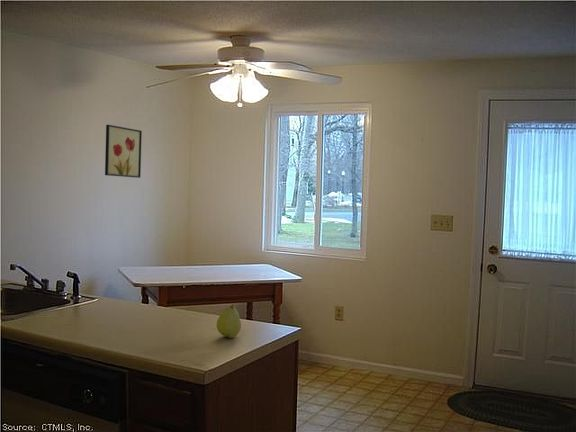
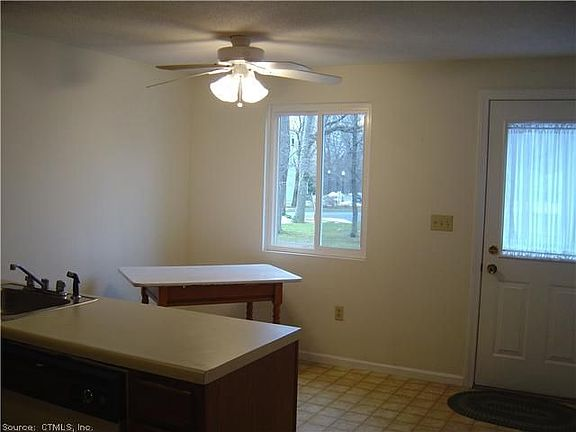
- fruit [216,303,242,339]
- wall art [104,124,143,179]
